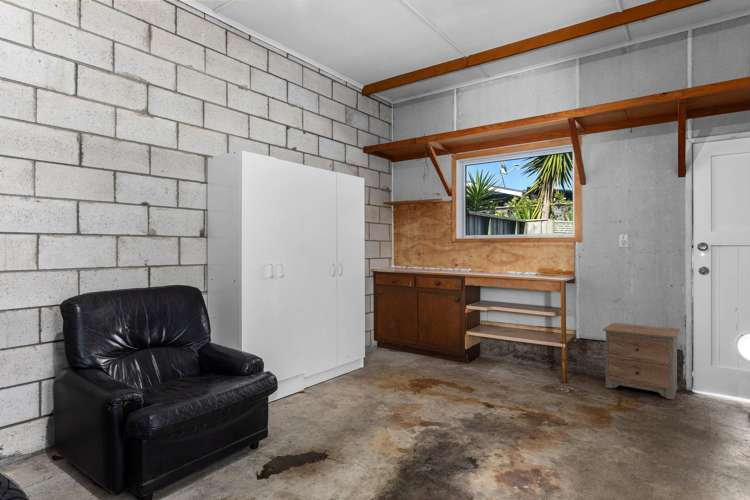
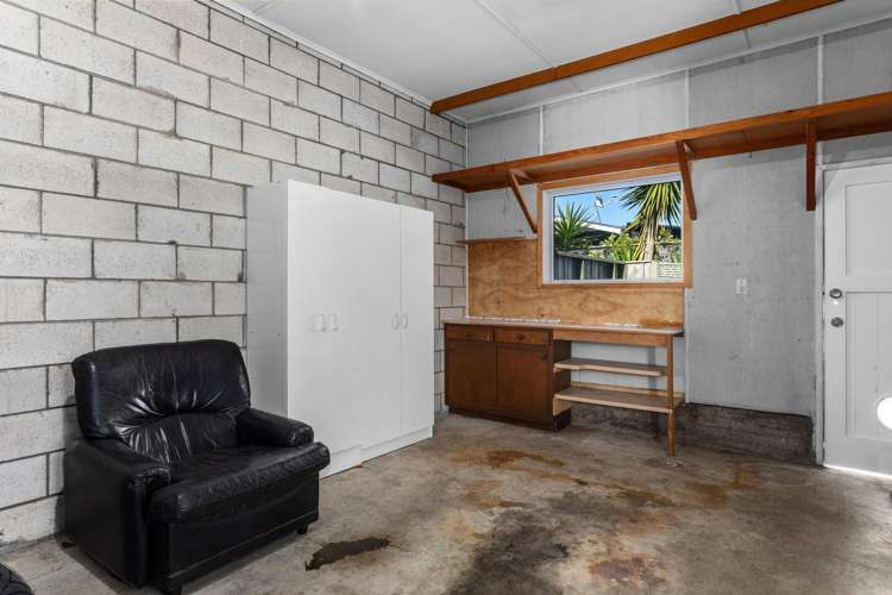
- nightstand [602,322,681,400]
